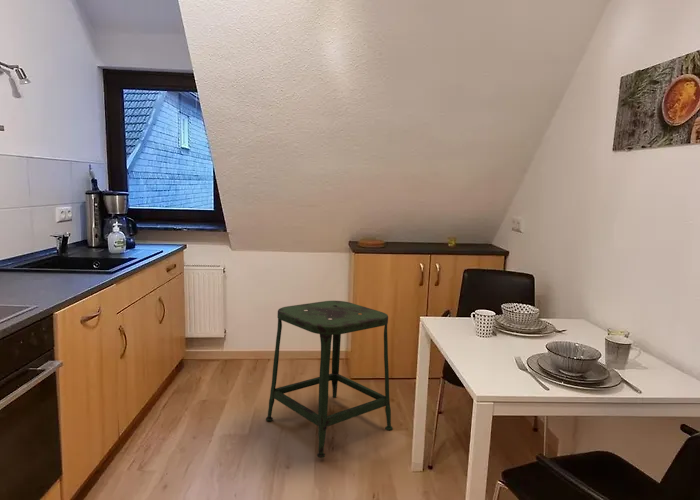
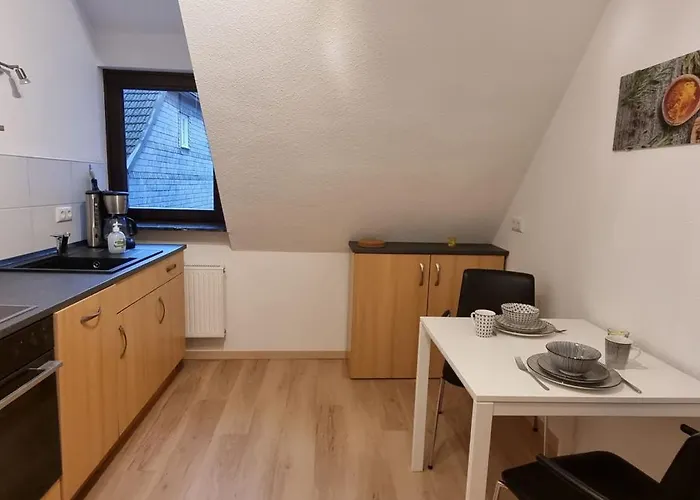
- stool [265,300,394,459]
